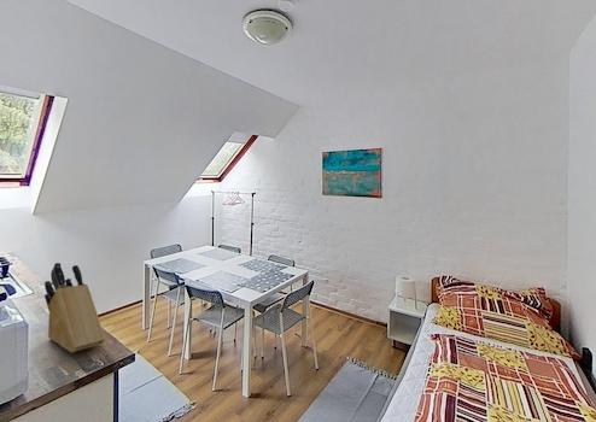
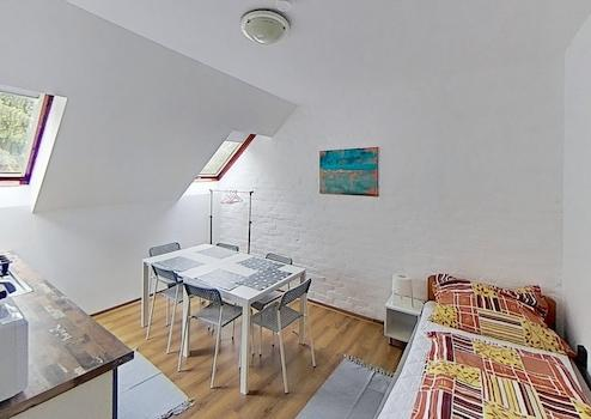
- knife block [43,262,106,353]
